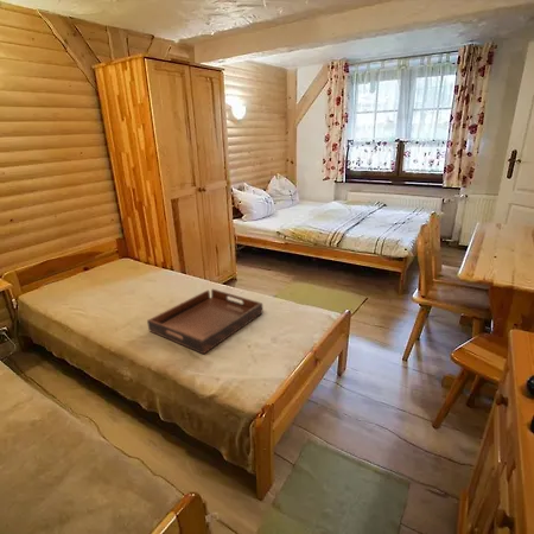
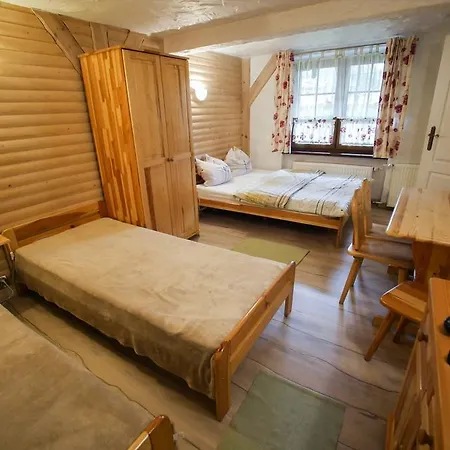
- serving tray [146,288,263,355]
